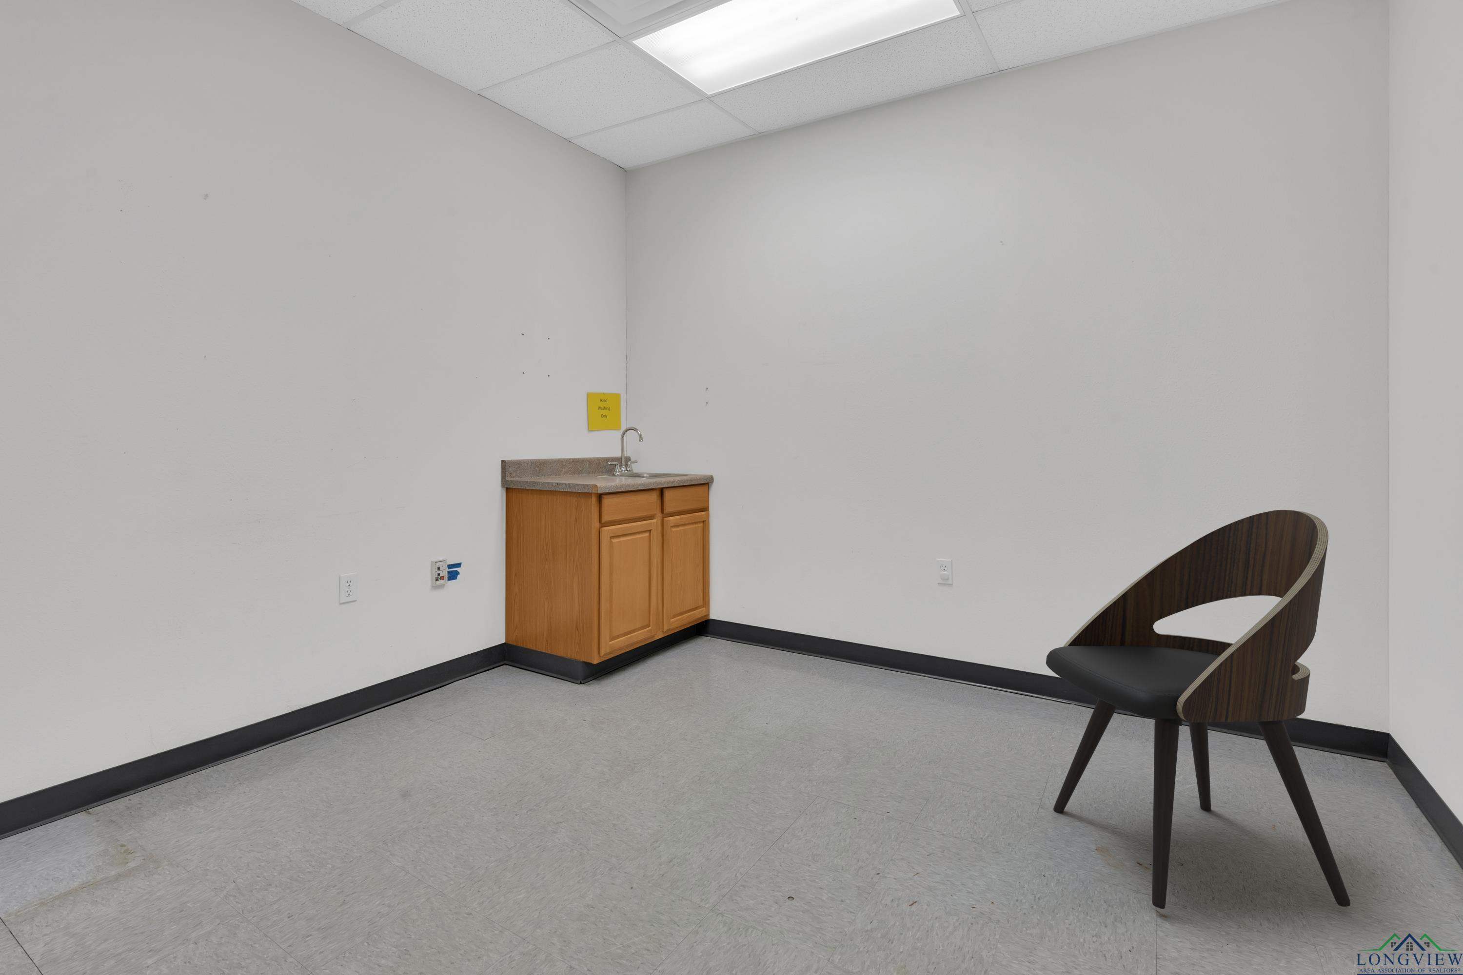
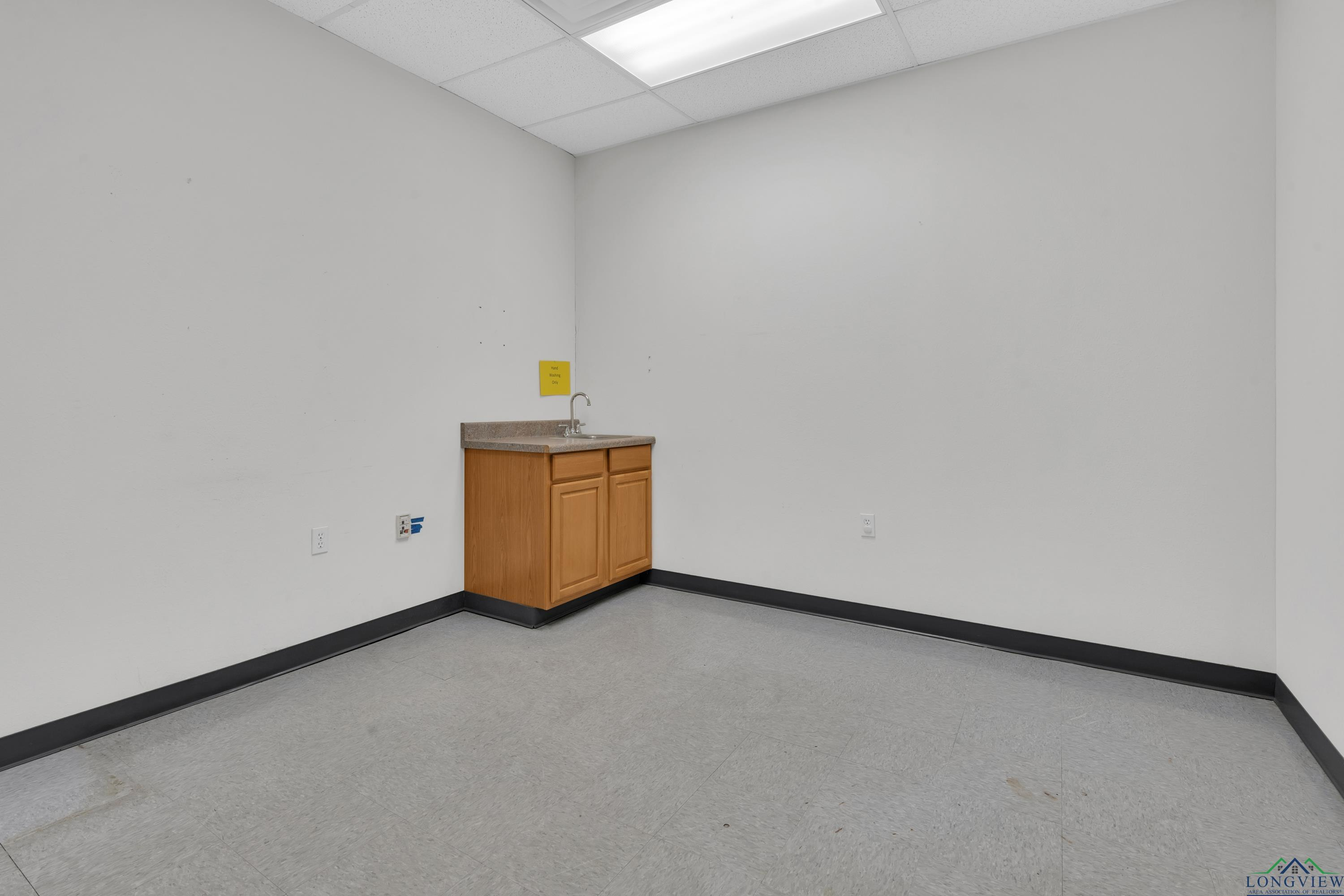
- dining chair [1046,509,1351,910]
